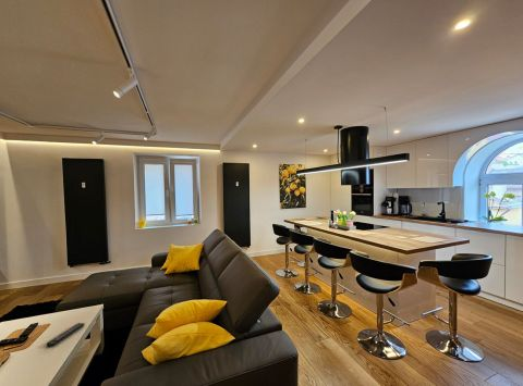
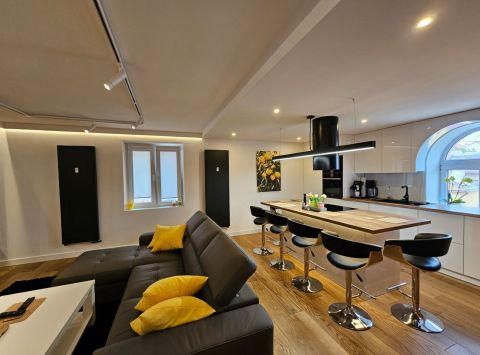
- remote control [46,322,86,348]
